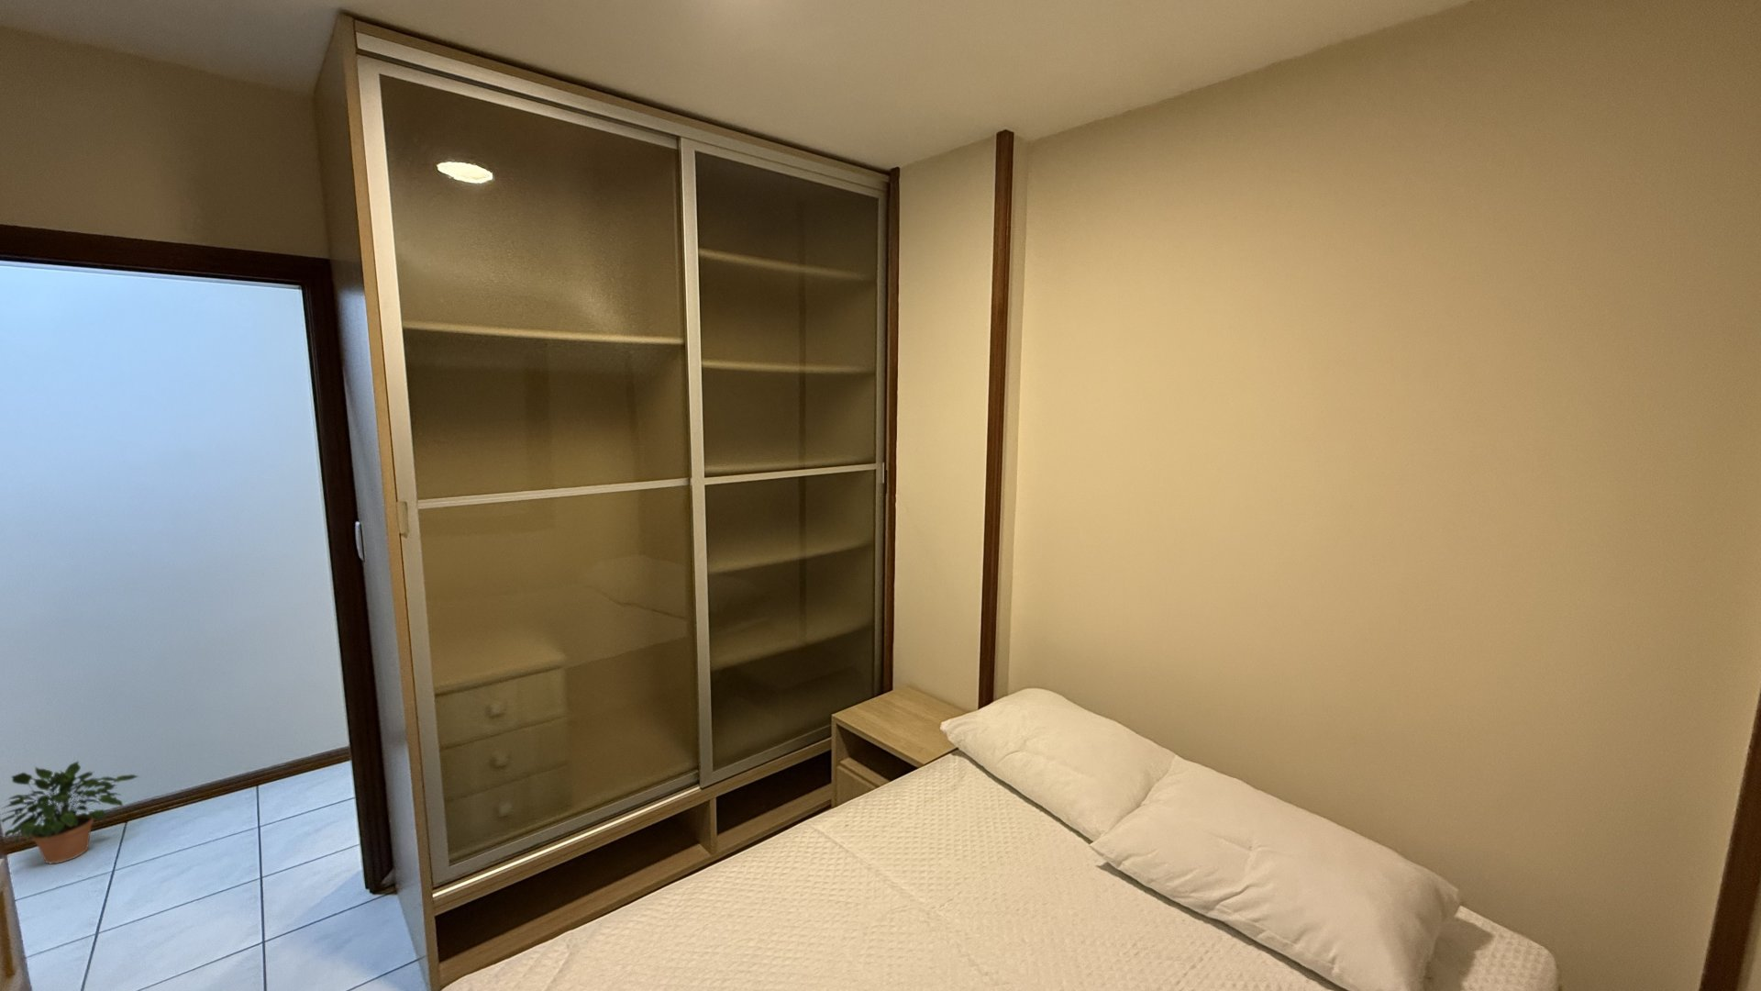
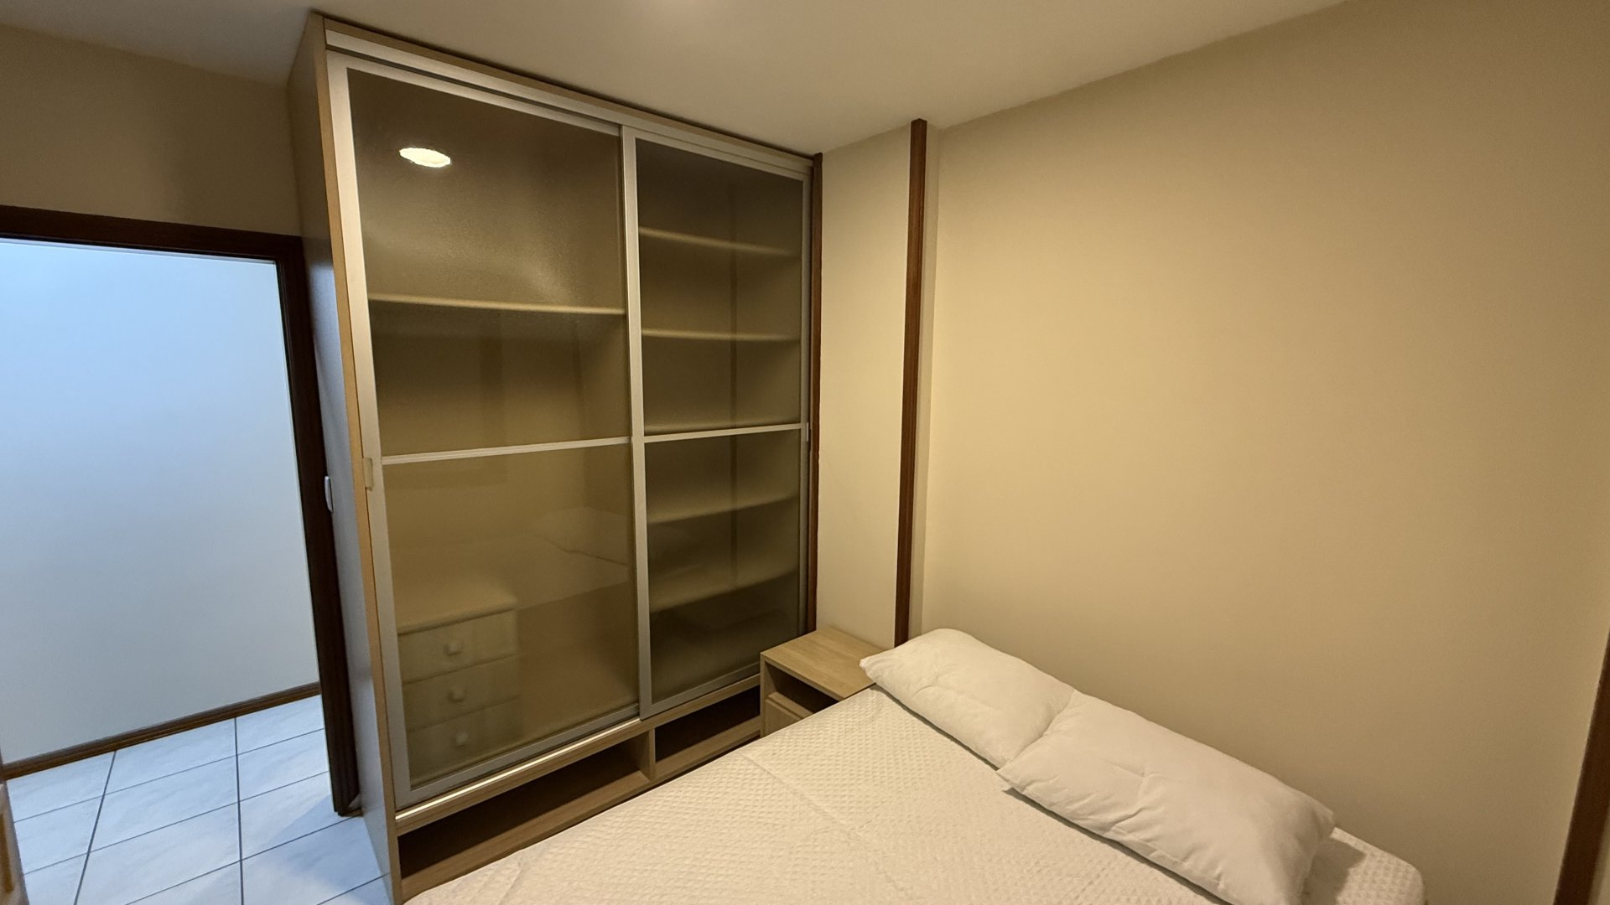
- potted plant [0,760,142,864]
